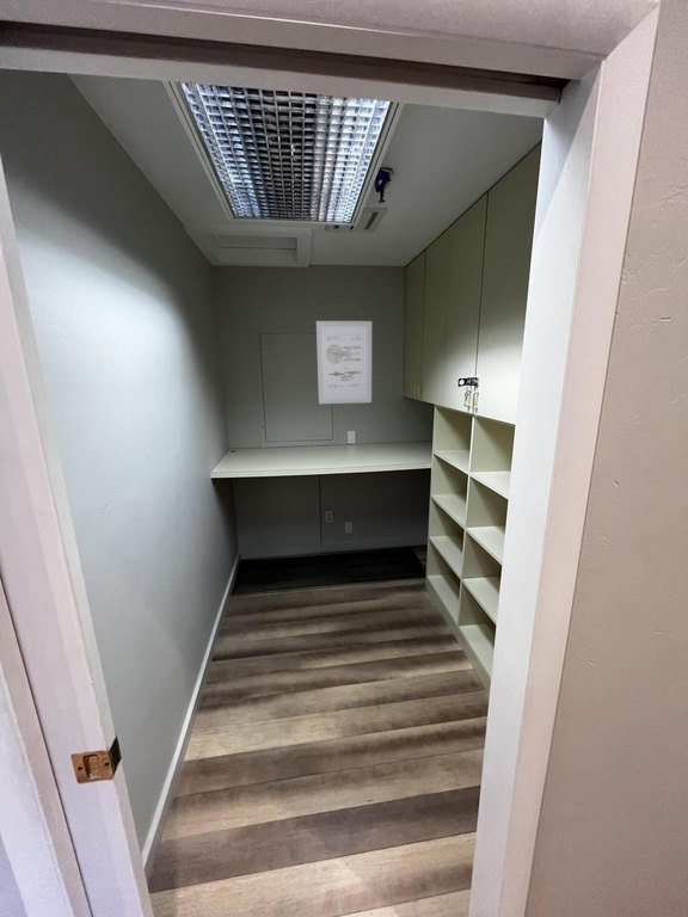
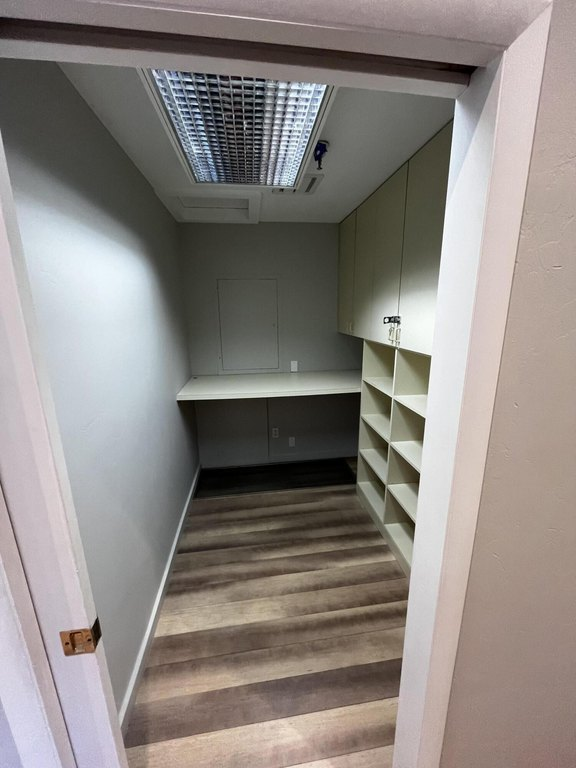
- wall art [315,320,373,405]
